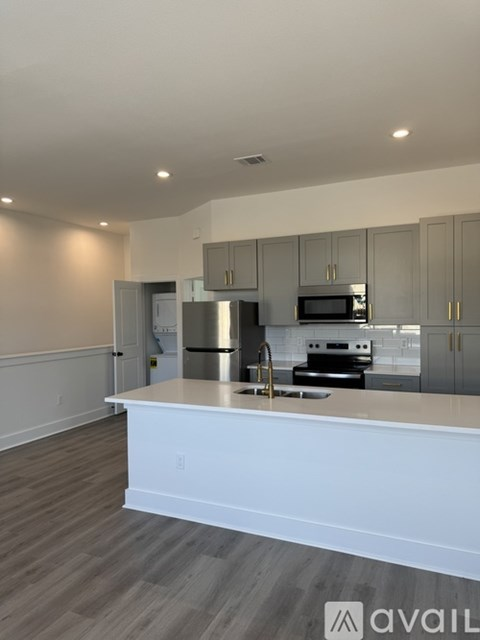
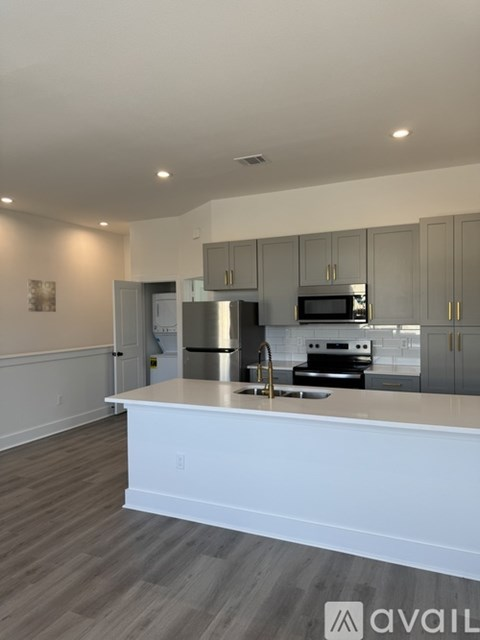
+ wall art [27,279,57,313]
